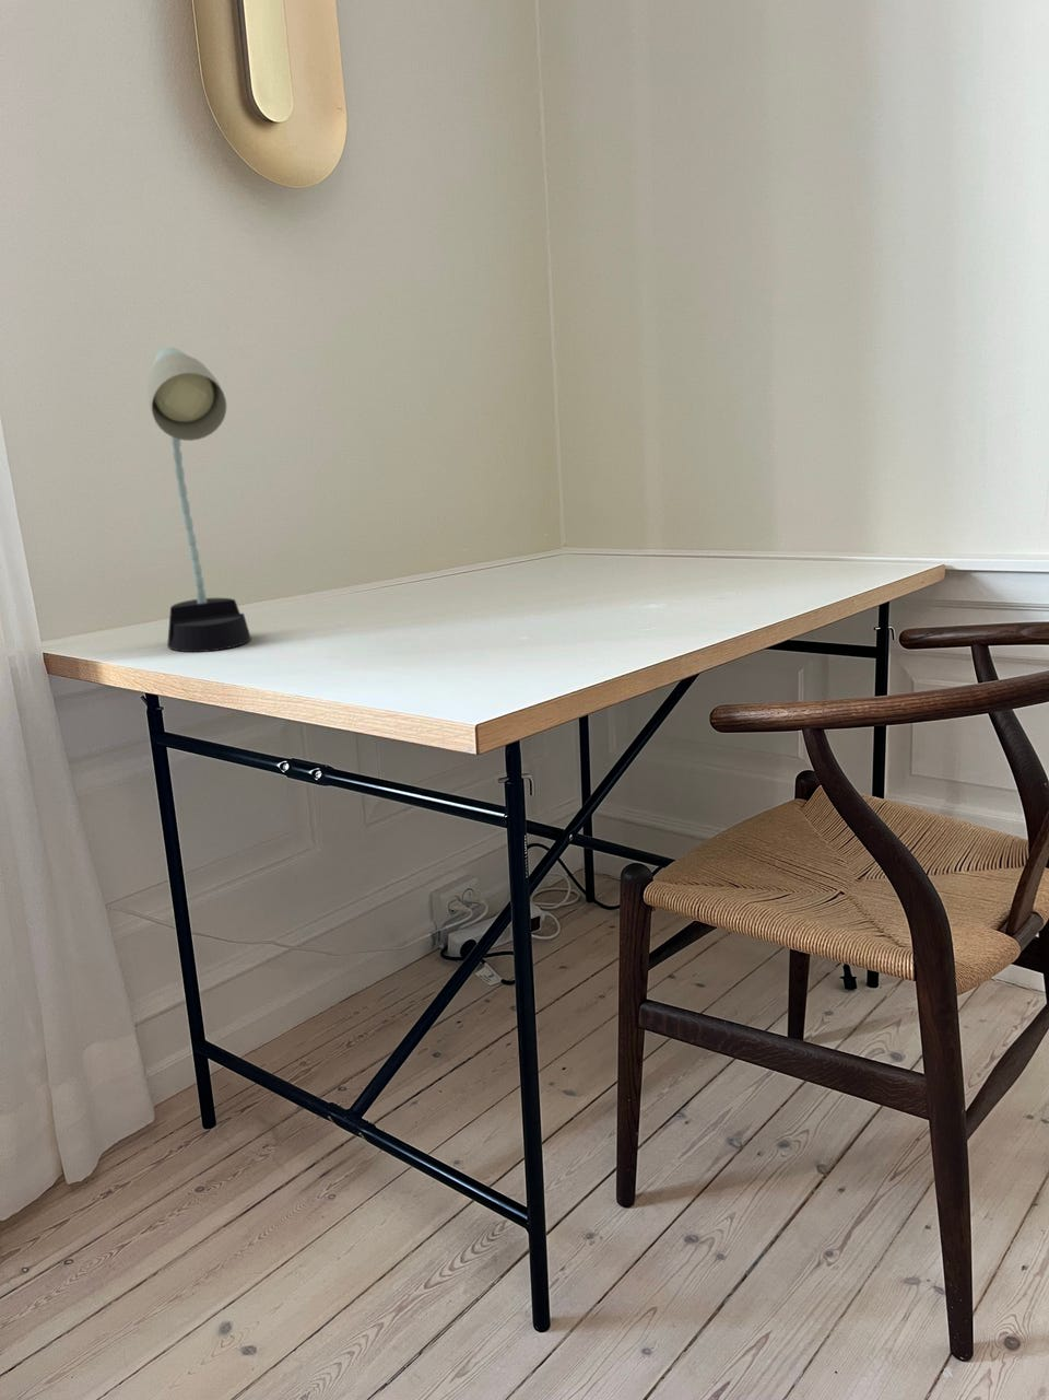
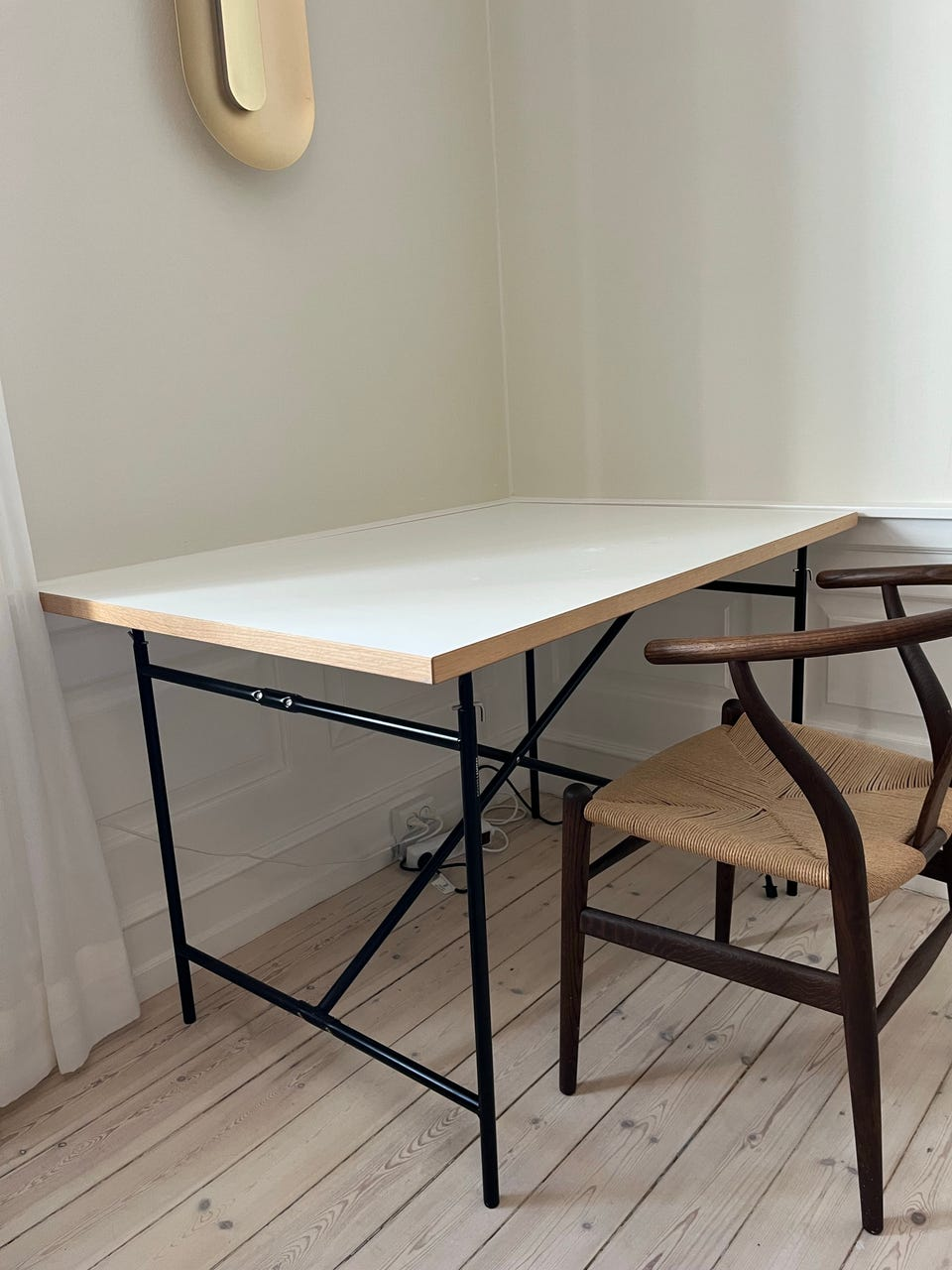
- desk lamp [147,347,251,653]
